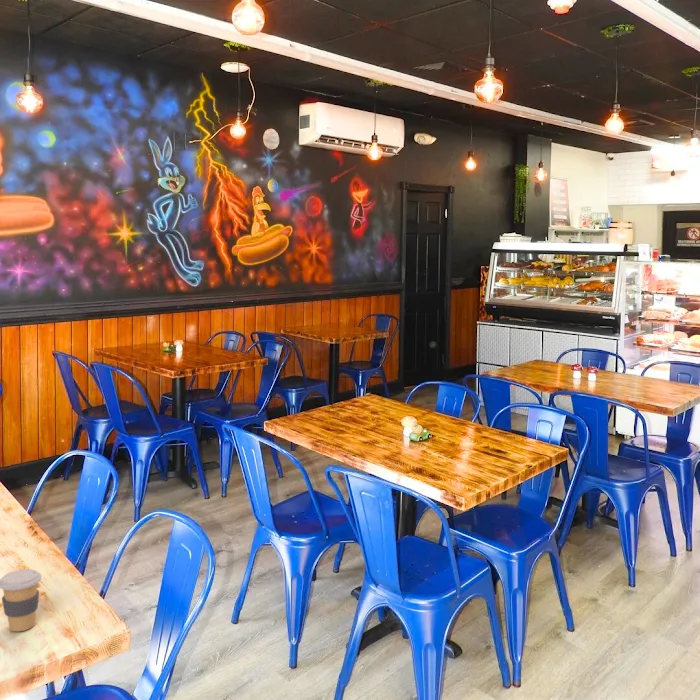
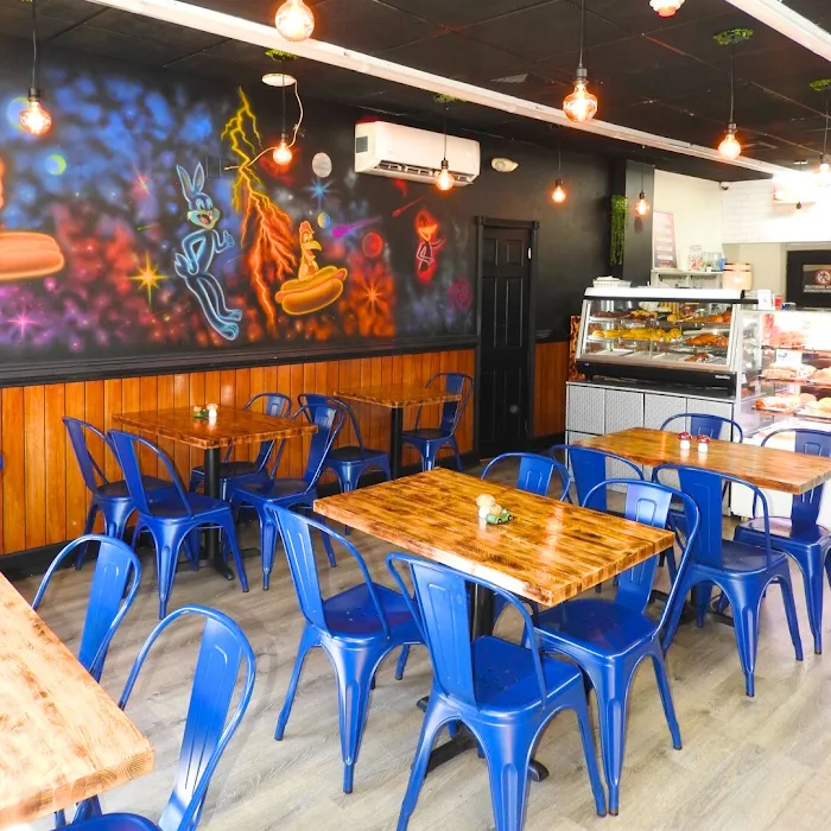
- coffee cup [0,568,42,632]
